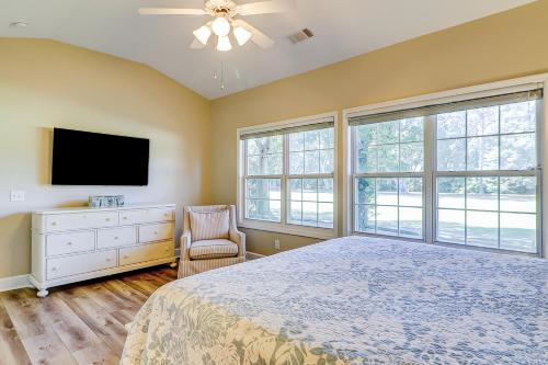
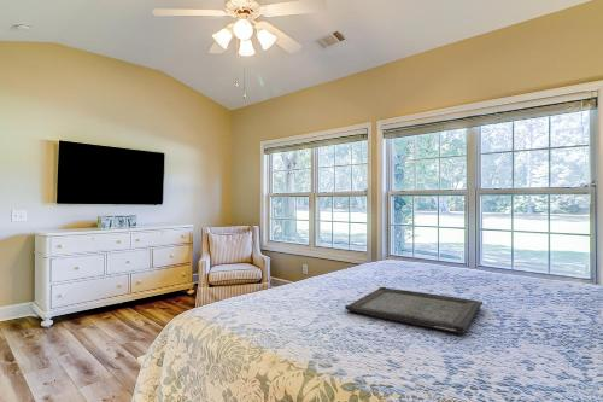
+ serving tray [344,286,484,336]
